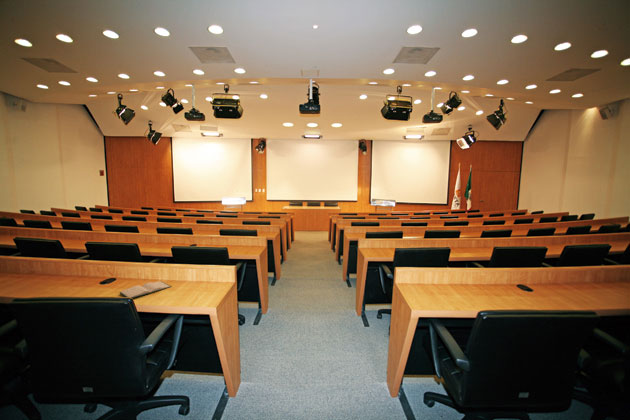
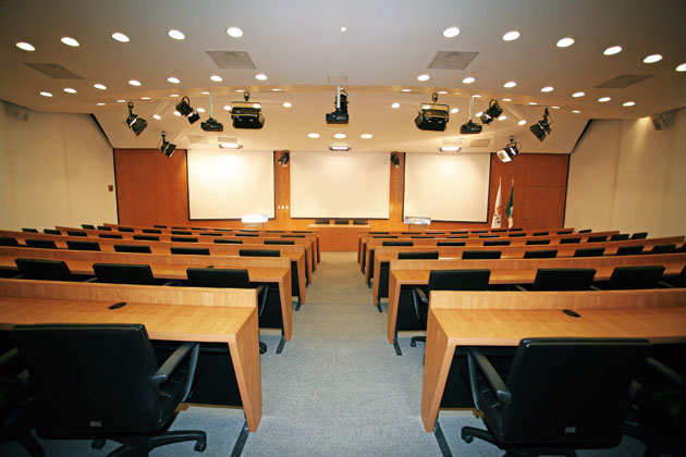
- hardback book [119,280,173,300]
